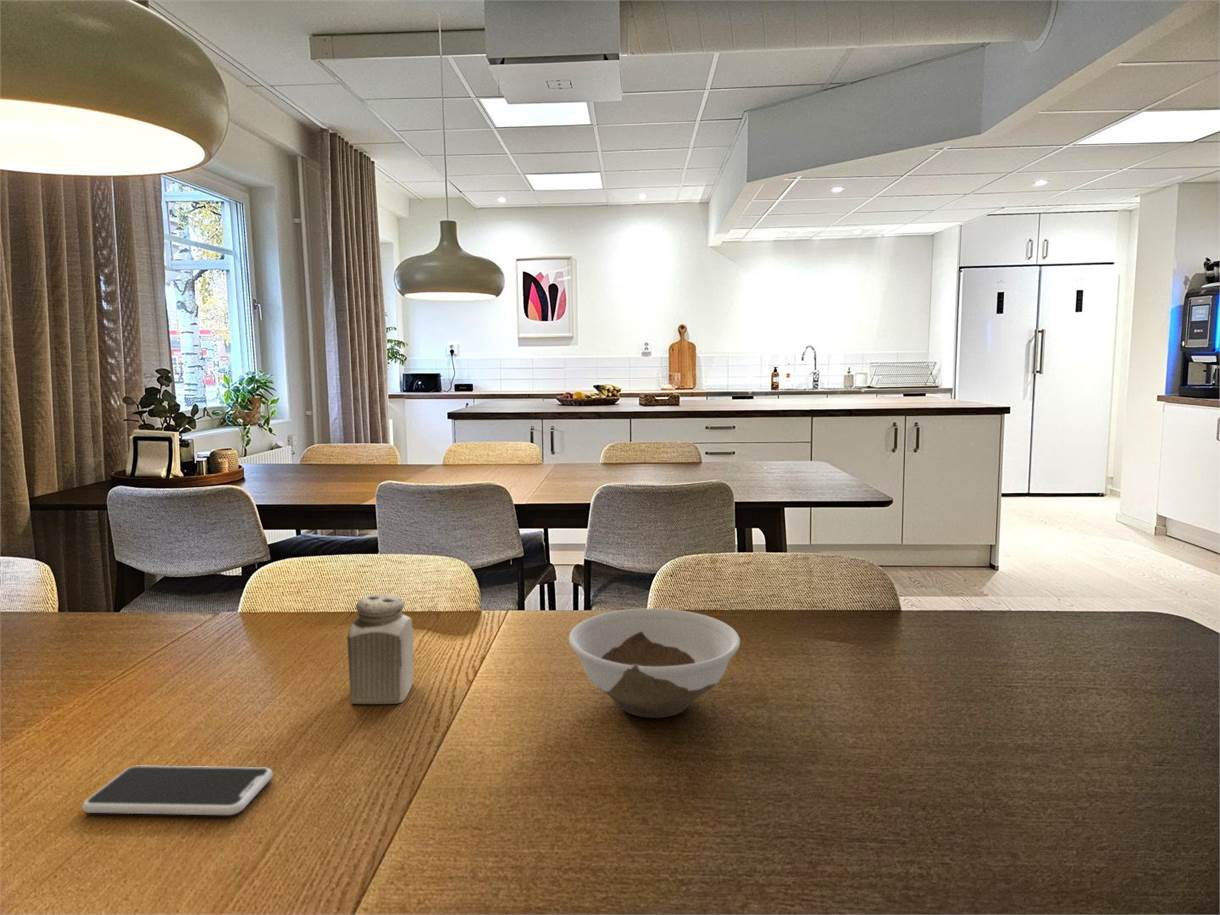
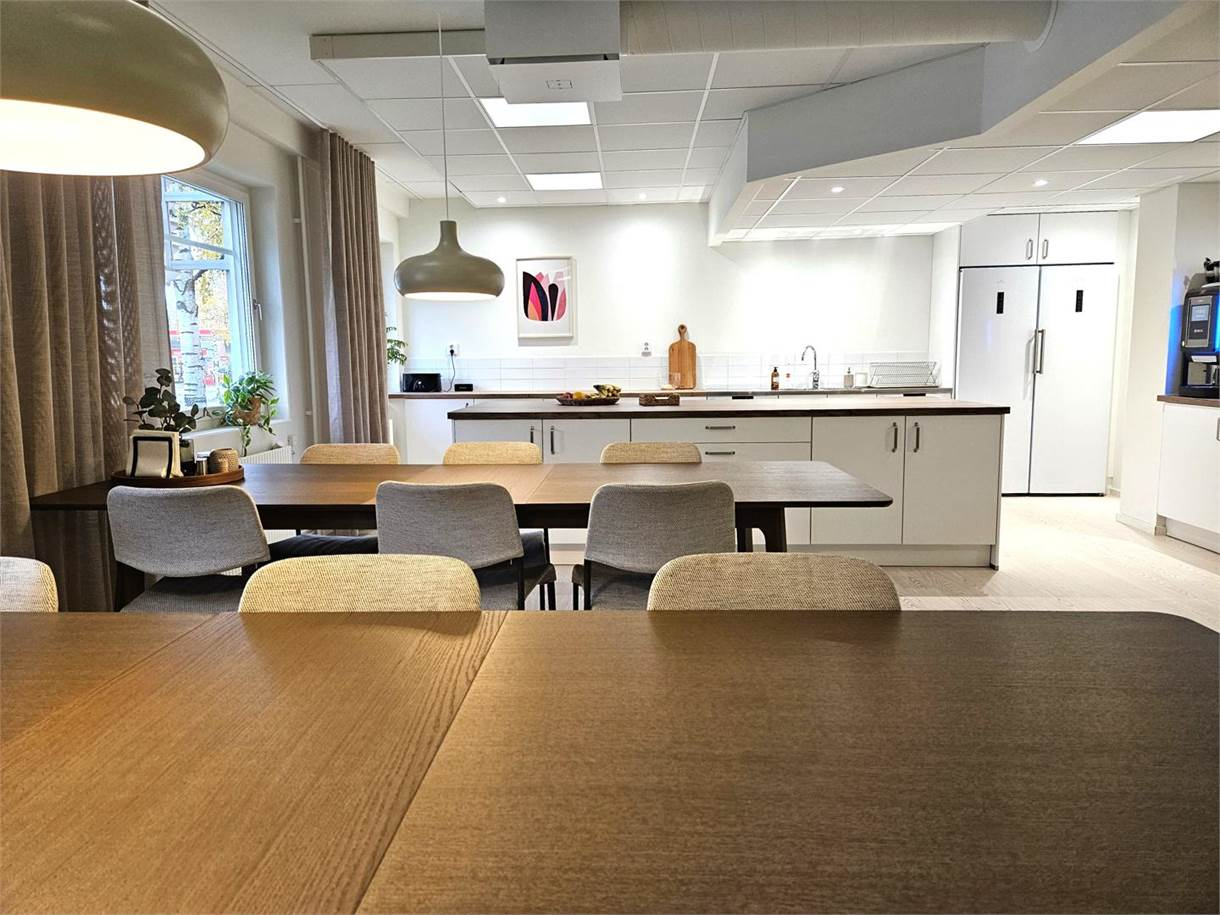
- salt shaker [346,593,414,705]
- smartphone [82,765,274,816]
- bowl [568,608,741,719]
